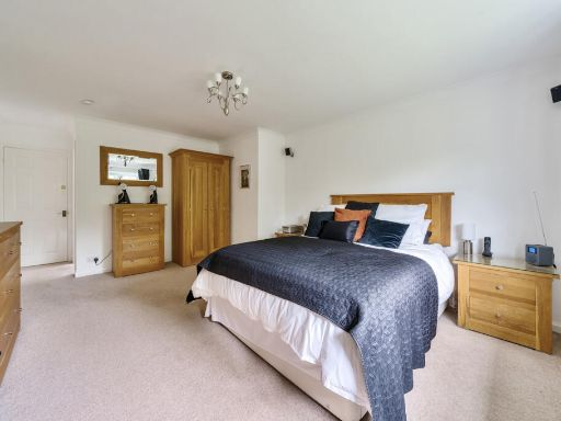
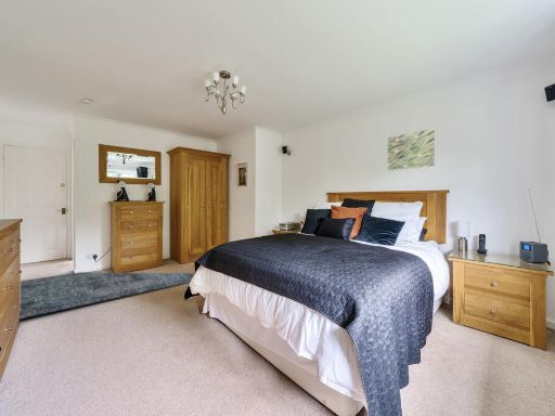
+ rug [17,271,195,321]
+ wall art [387,128,436,171]
